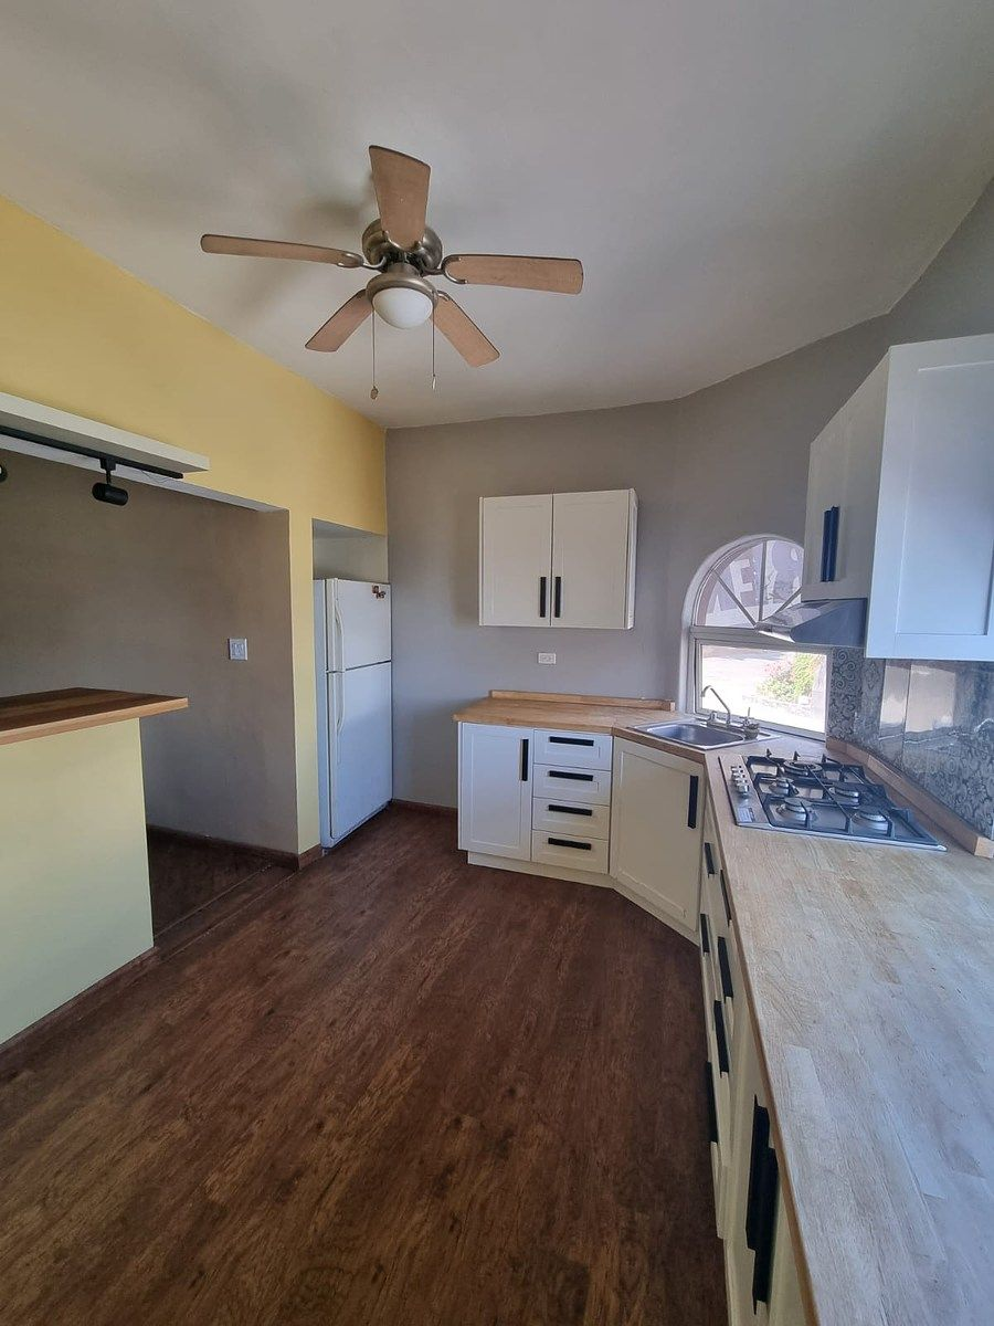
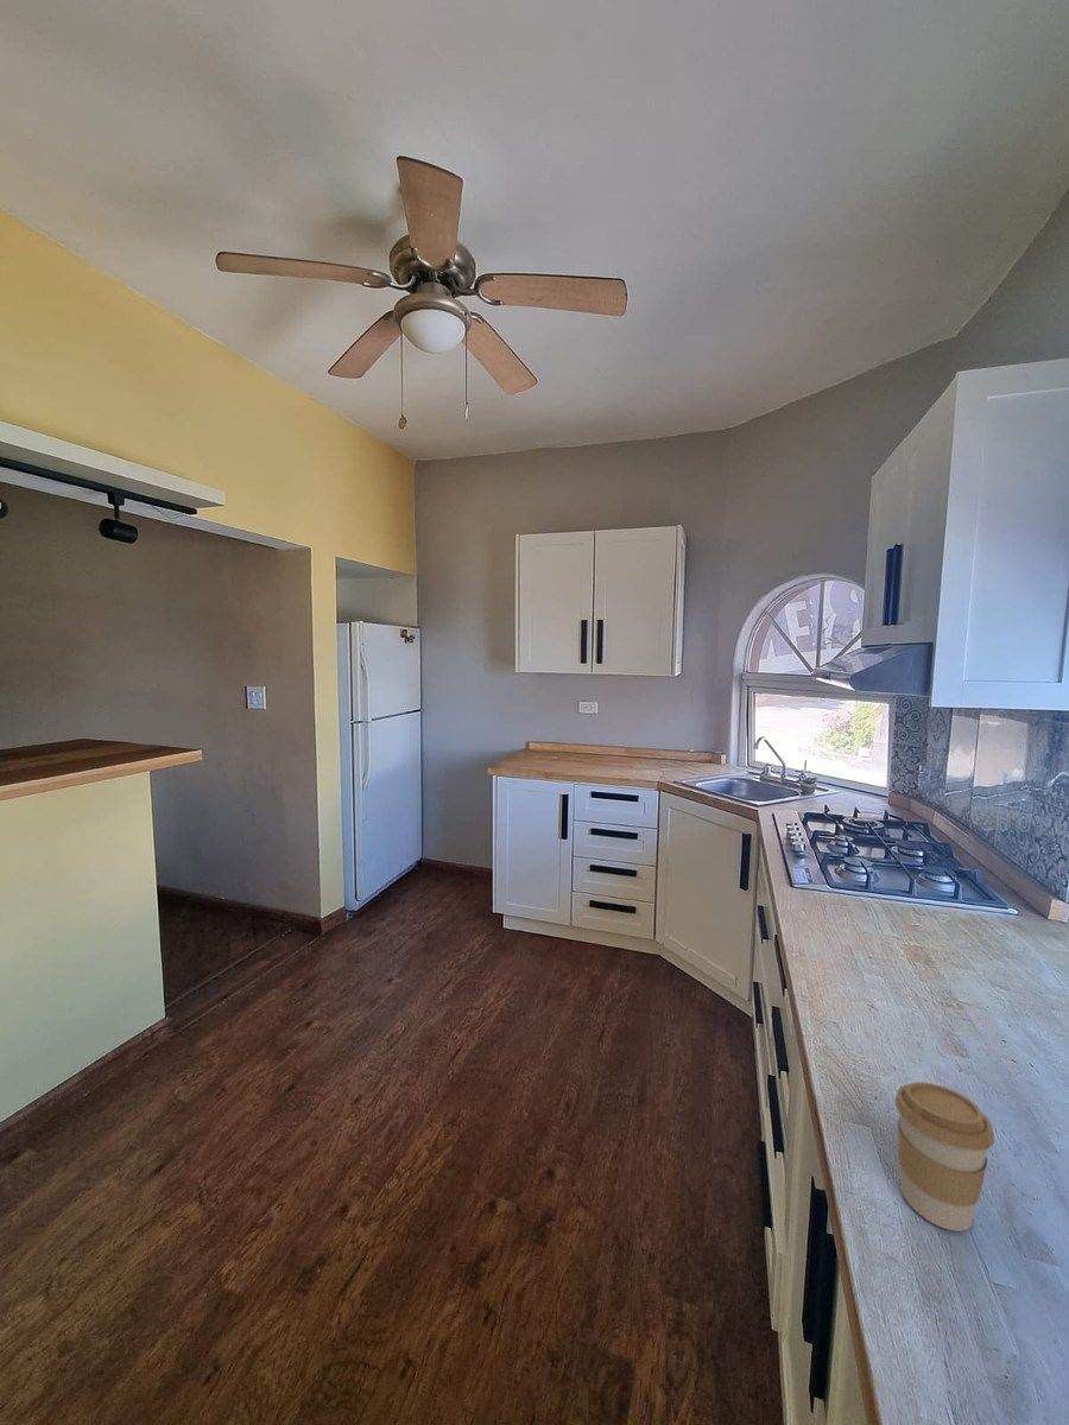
+ coffee cup [893,1081,995,1233]
